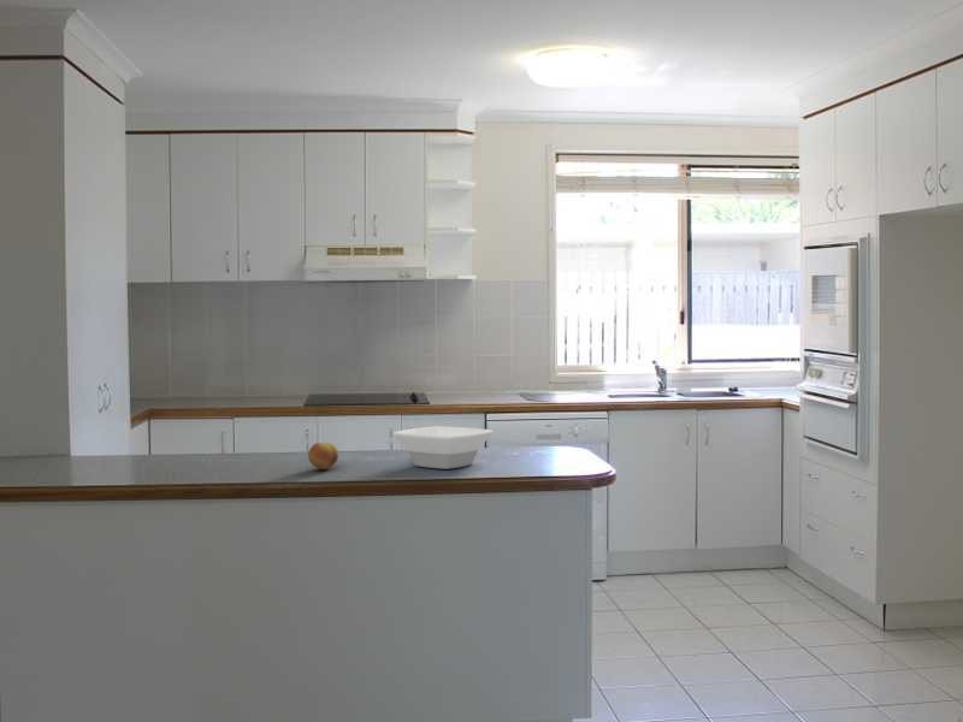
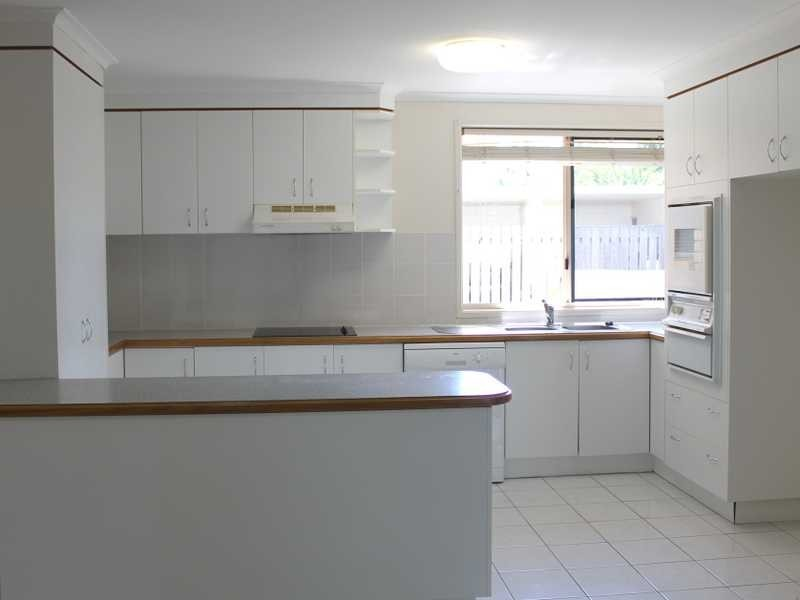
- fruit [307,442,339,471]
- bowl [391,425,495,471]
